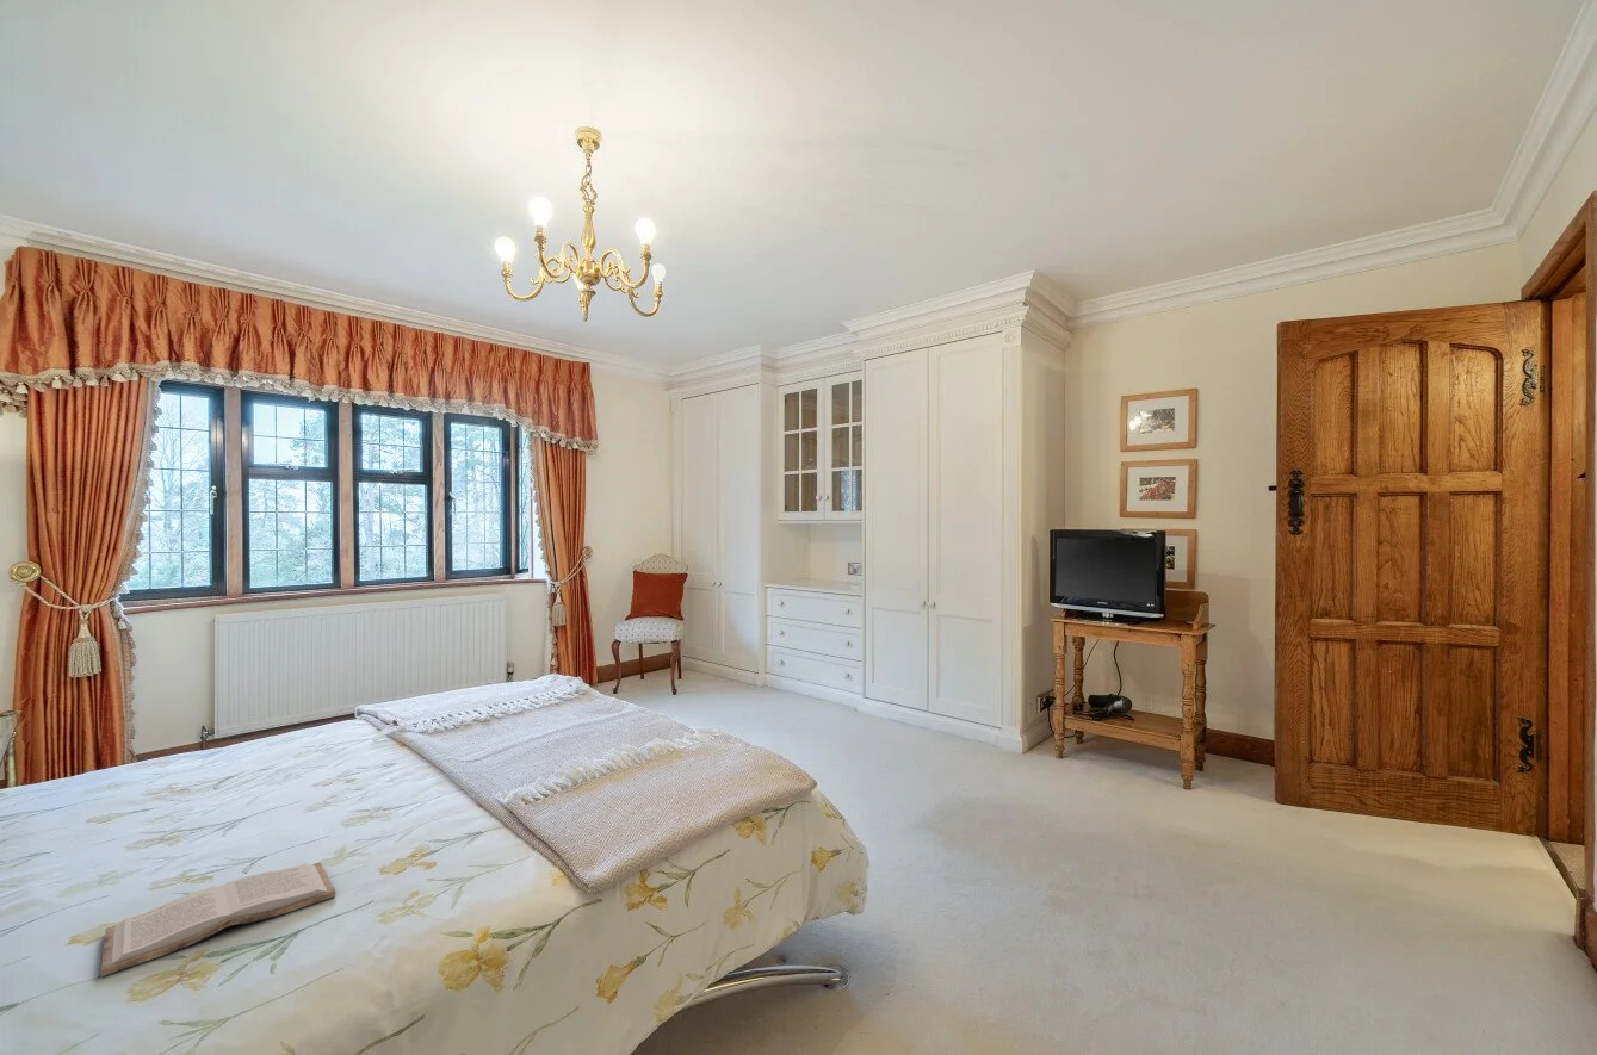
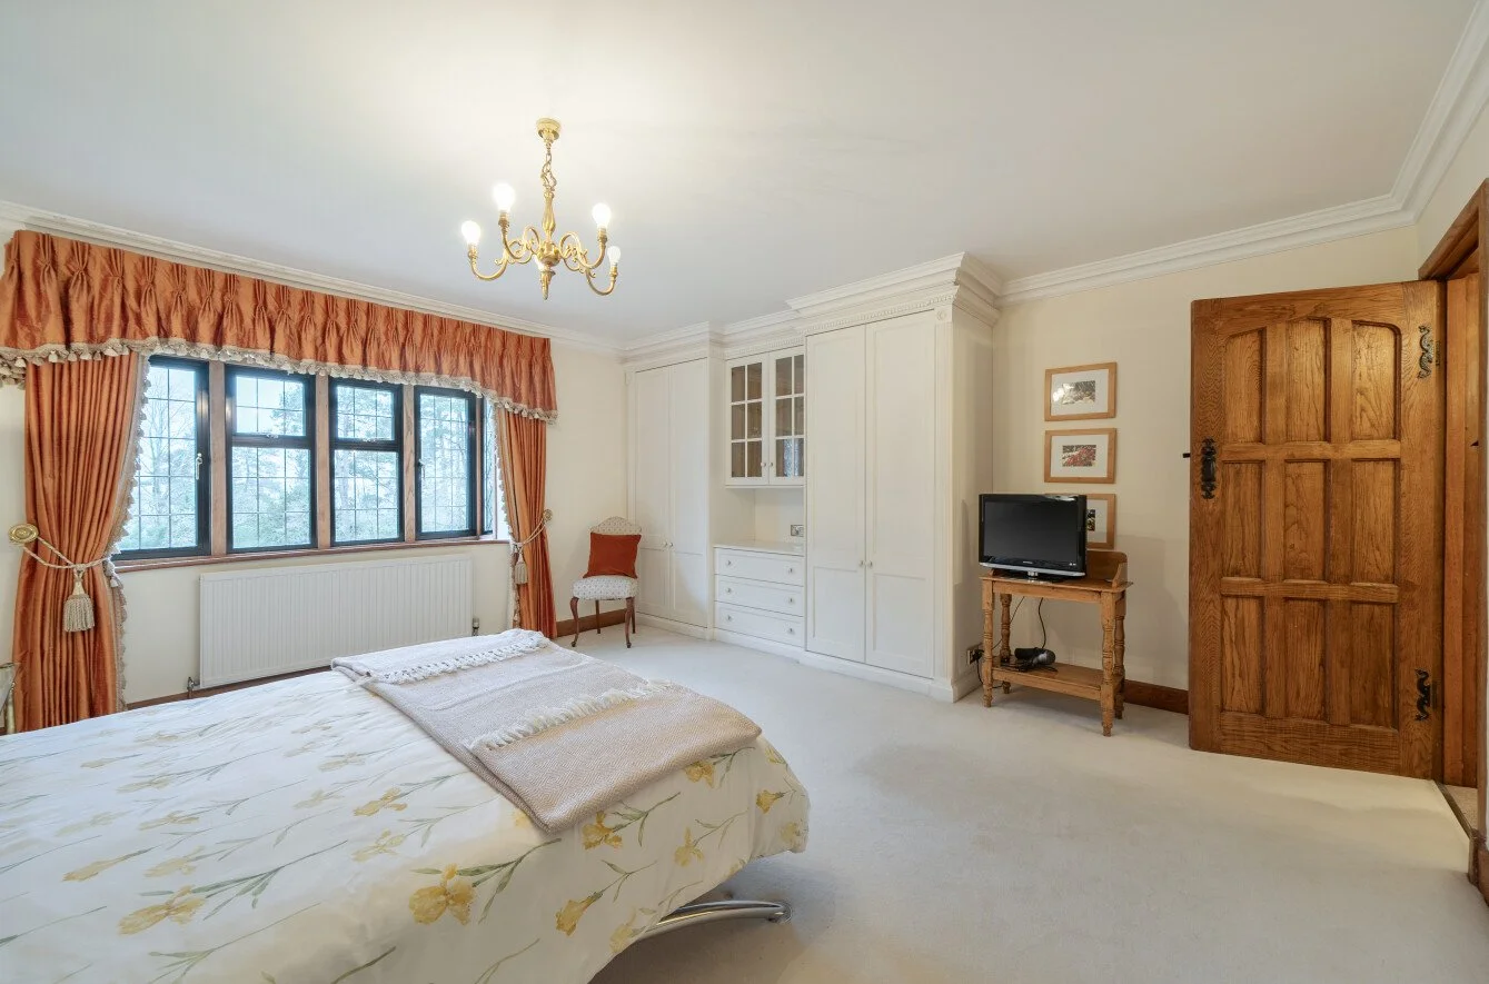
- book [100,861,336,978]
